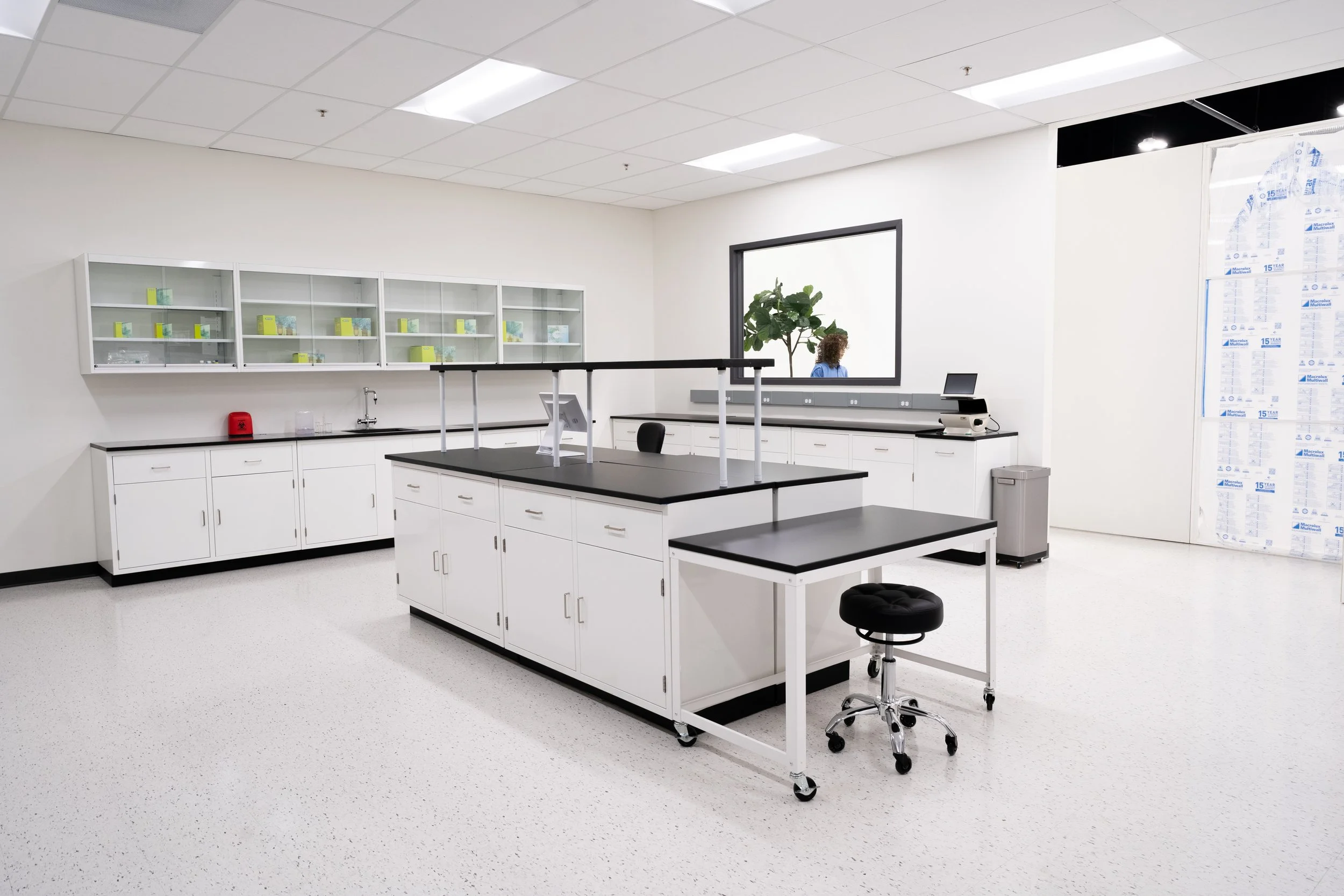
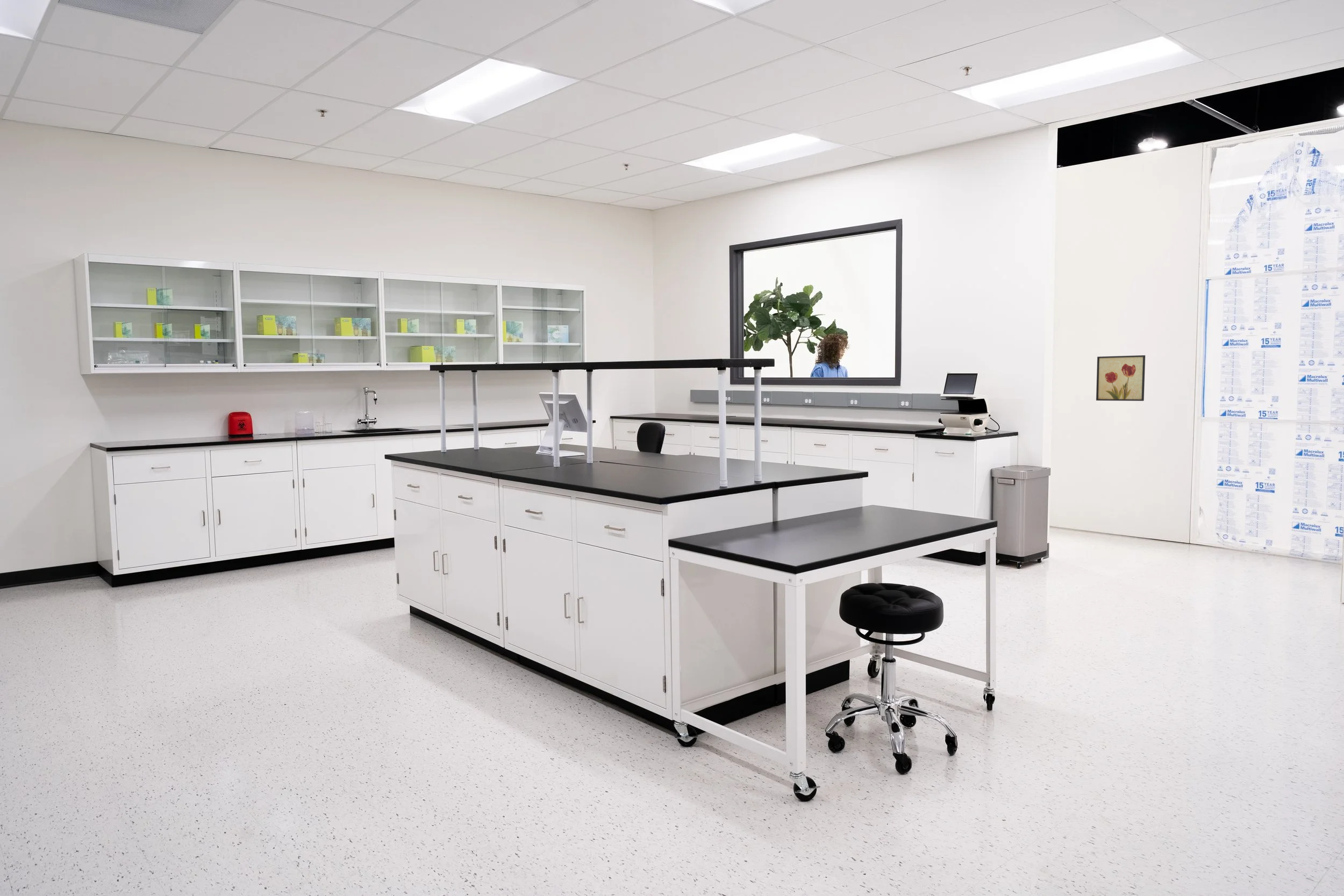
+ wall art [1096,355,1146,402]
